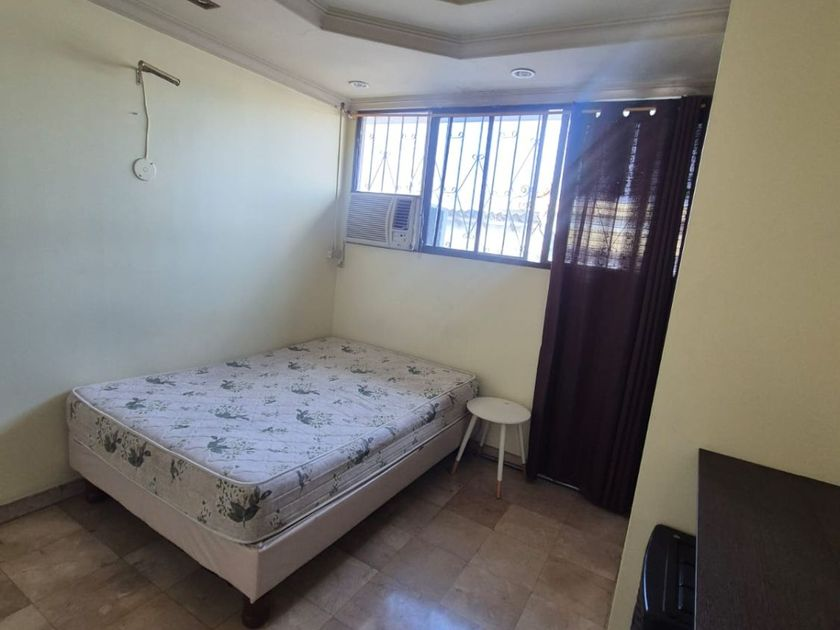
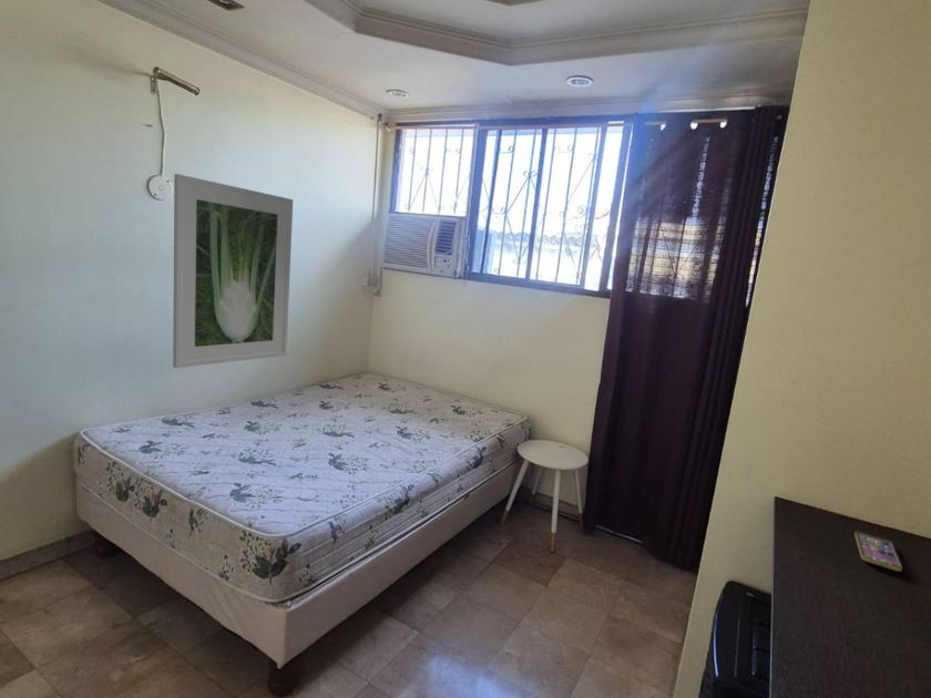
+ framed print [172,173,294,369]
+ smartphone [853,531,903,573]
